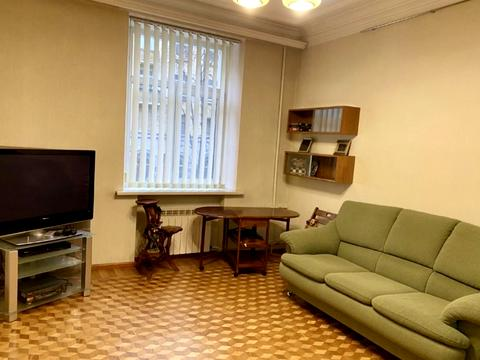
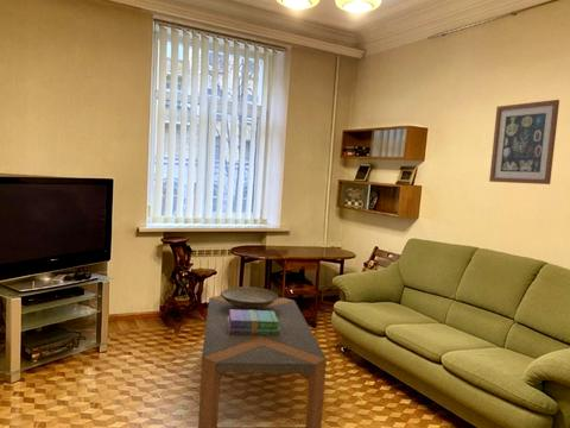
+ coffee table [197,295,328,428]
+ decorative bowl [220,285,279,310]
+ wall art [488,99,560,185]
+ books [227,309,280,335]
